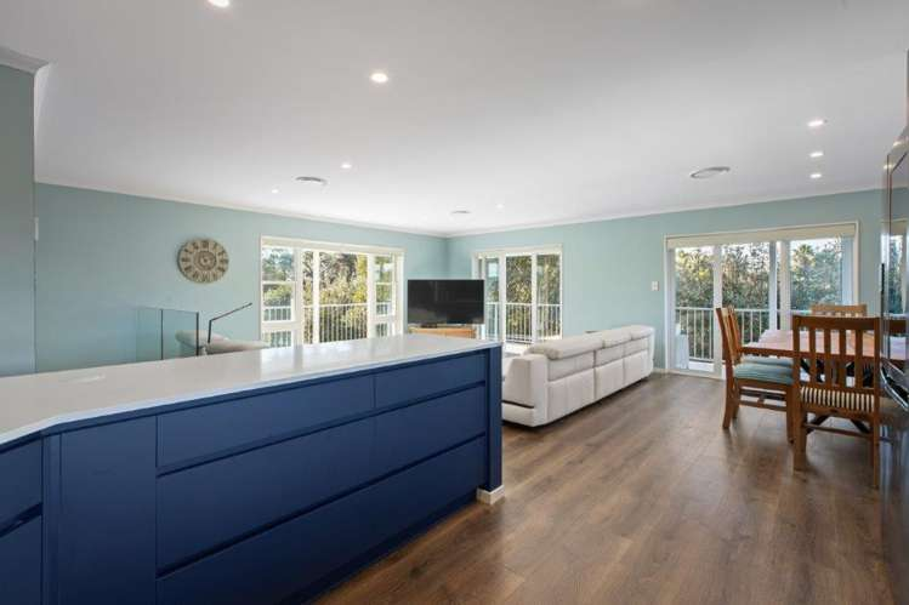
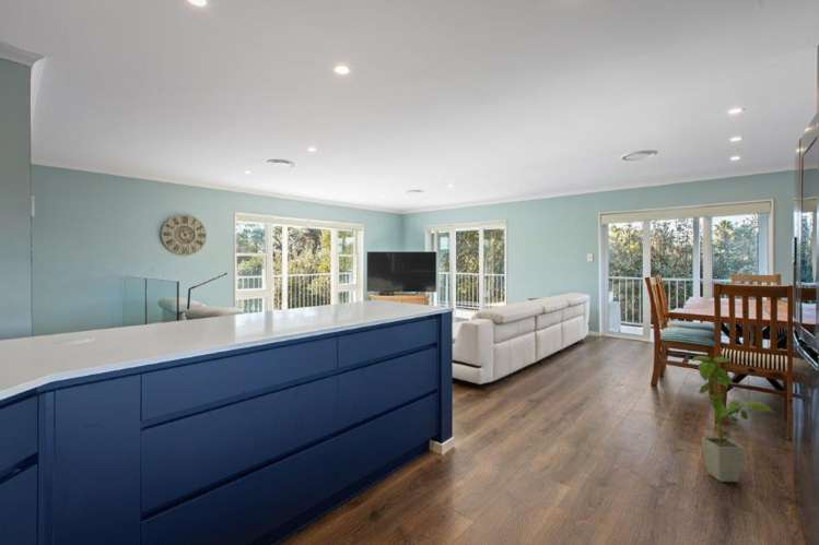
+ house plant [691,355,776,483]
